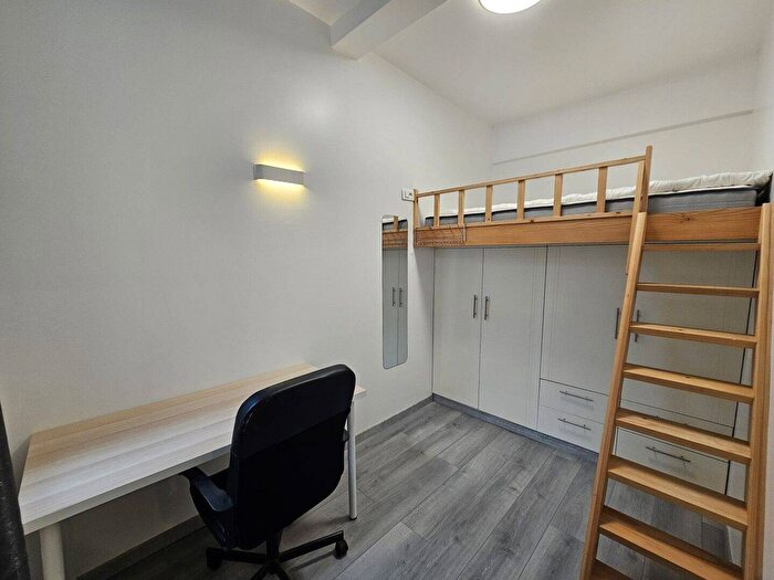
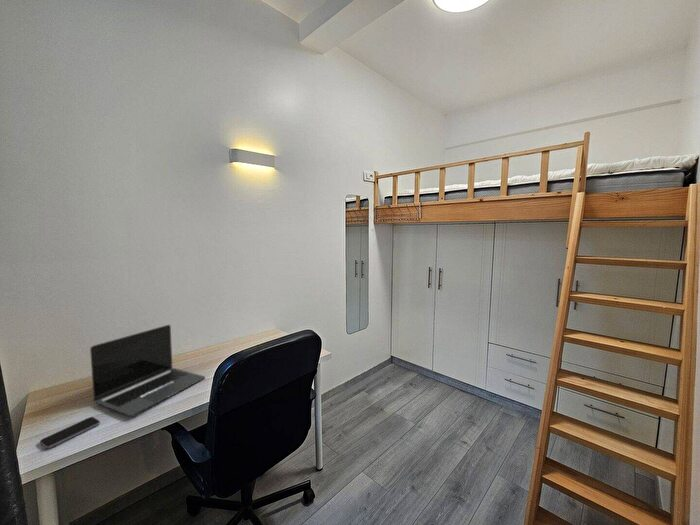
+ laptop [89,324,206,417]
+ smartphone [39,416,101,449]
